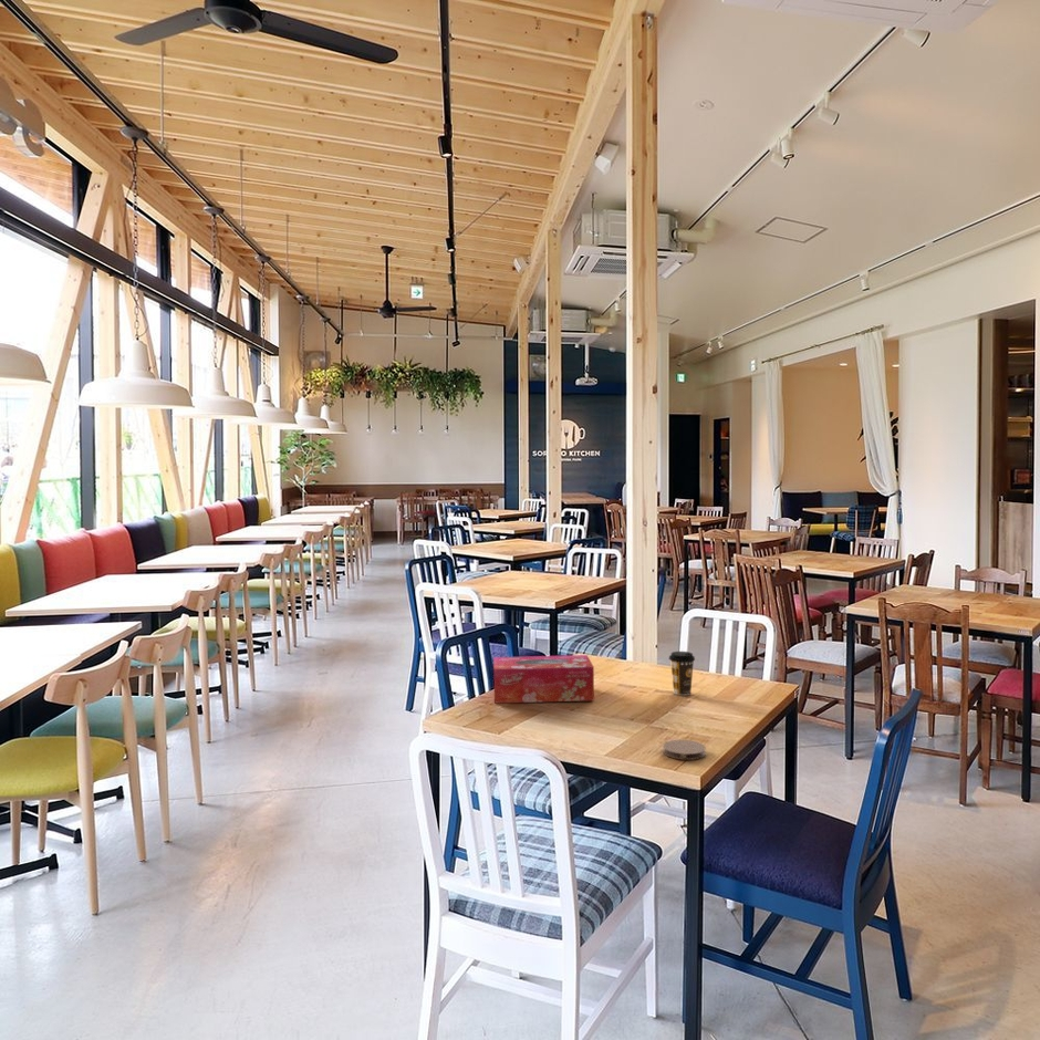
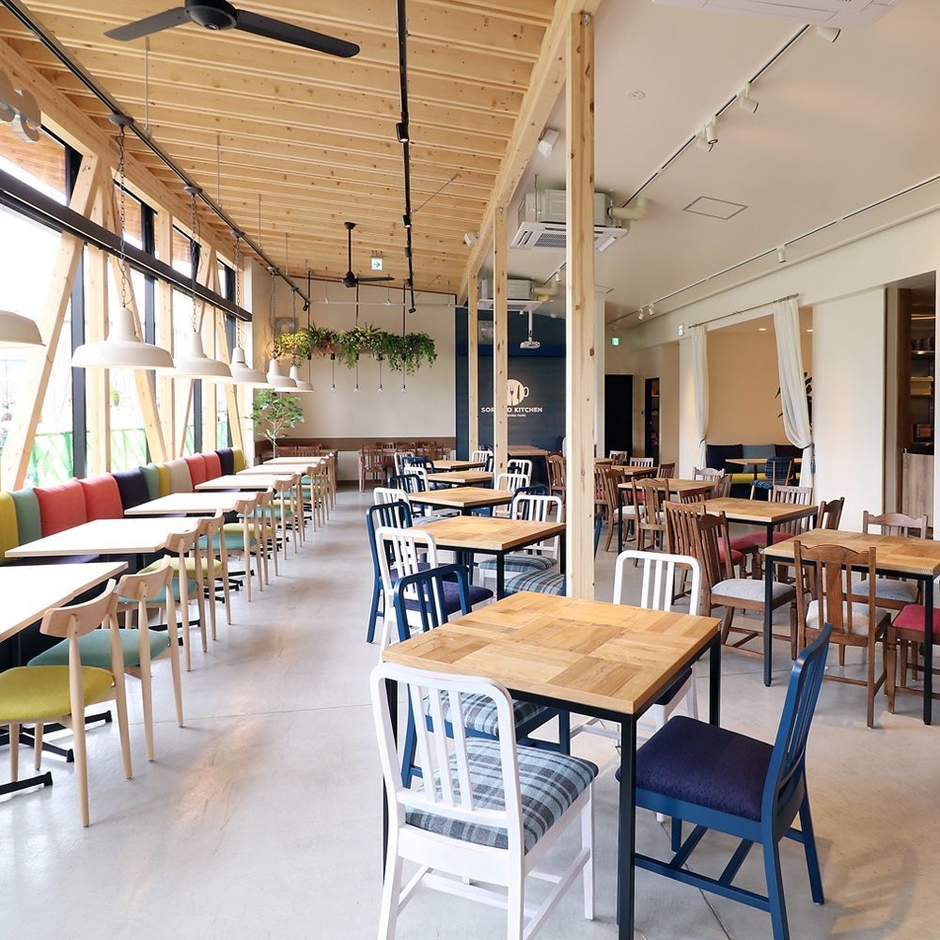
- tissue box [492,654,595,705]
- coaster [662,739,707,761]
- coffee cup [668,651,696,696]
